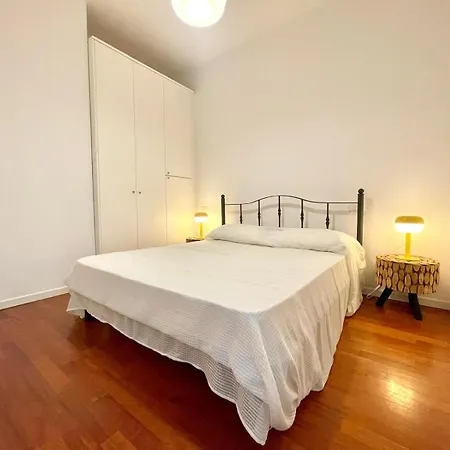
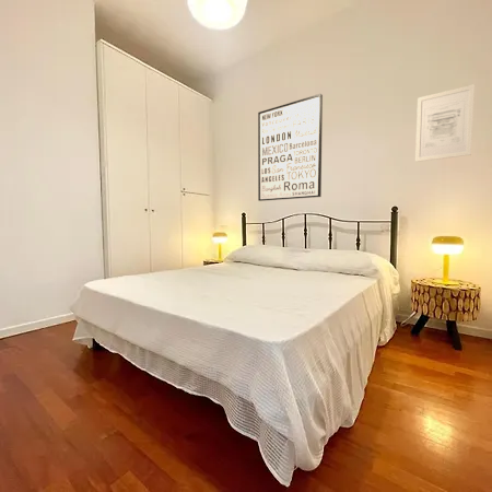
+ wall art [257,93,324,202]
+ wall art [414,83,476,163]
